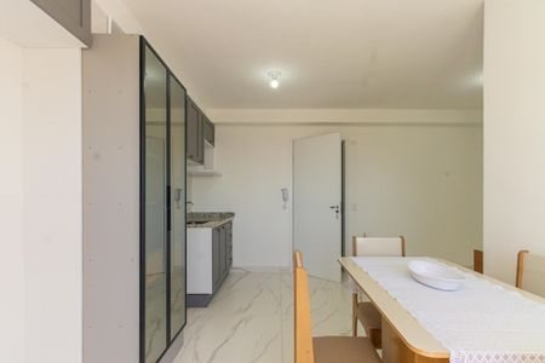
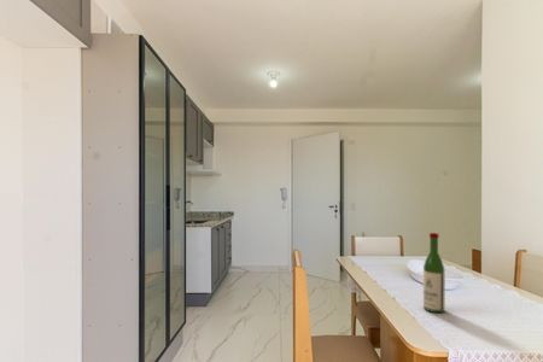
+ wine bottle [422,232,446,314]
